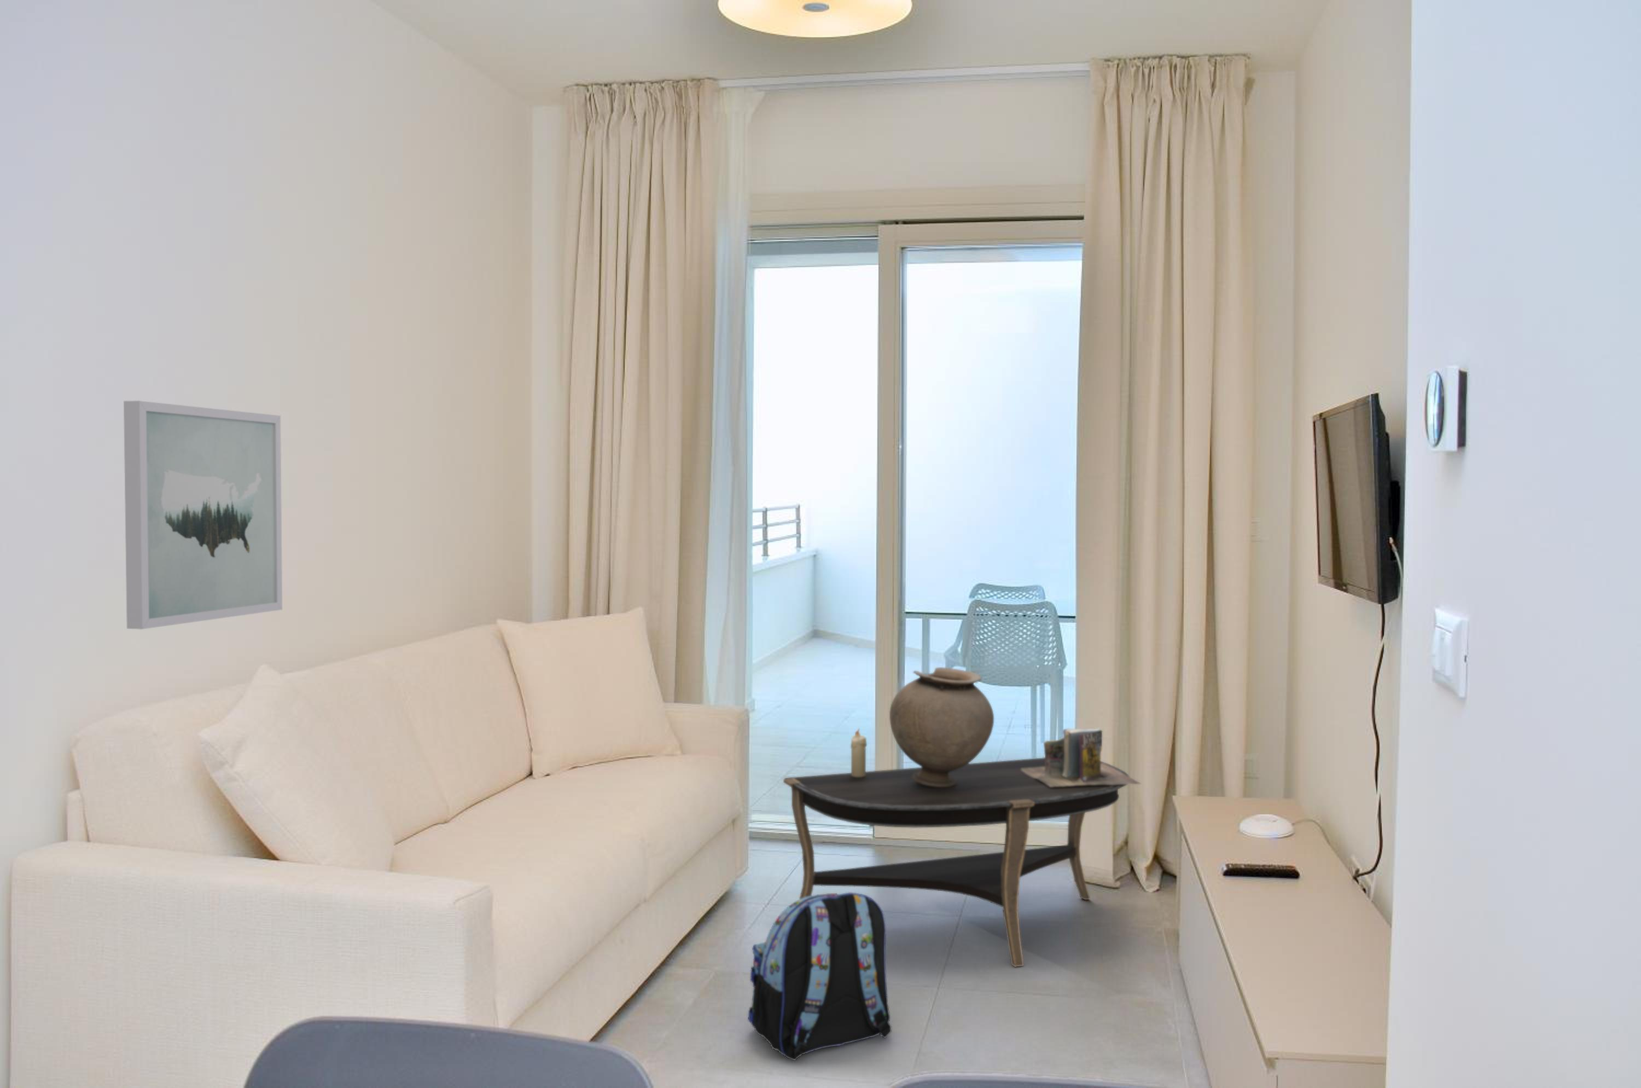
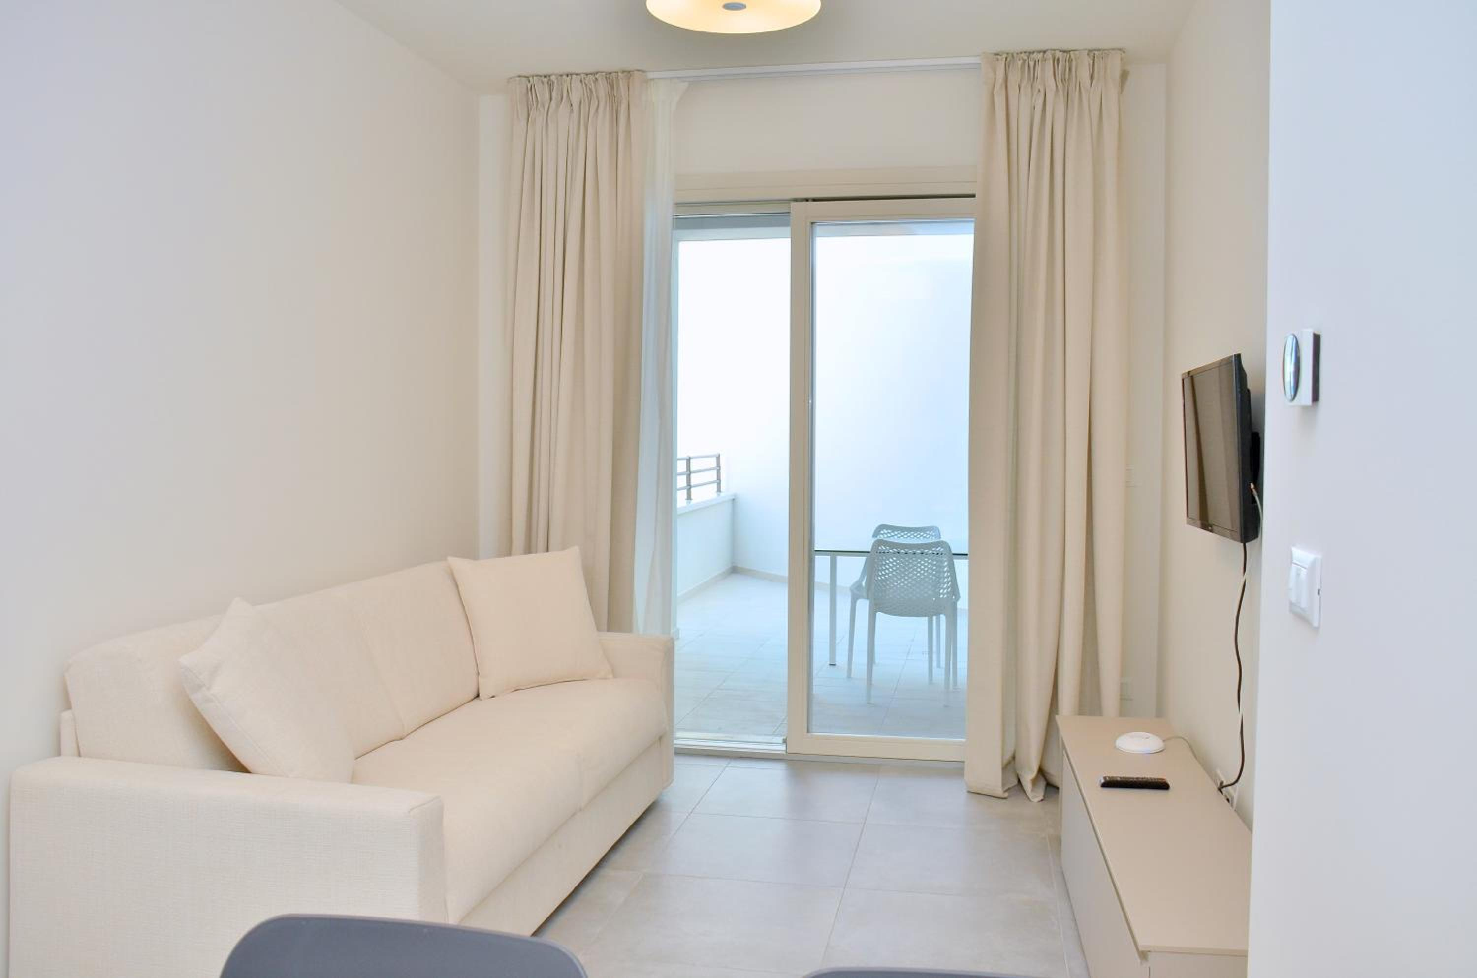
- books [1020,727,1142,787]
- backpack [748,892,892,1061]
- coffee table [783,756,1130,968]
- vase [888,667,994,788]
- wall art [123,399,283,630]
- candle [850,727,868,777]
